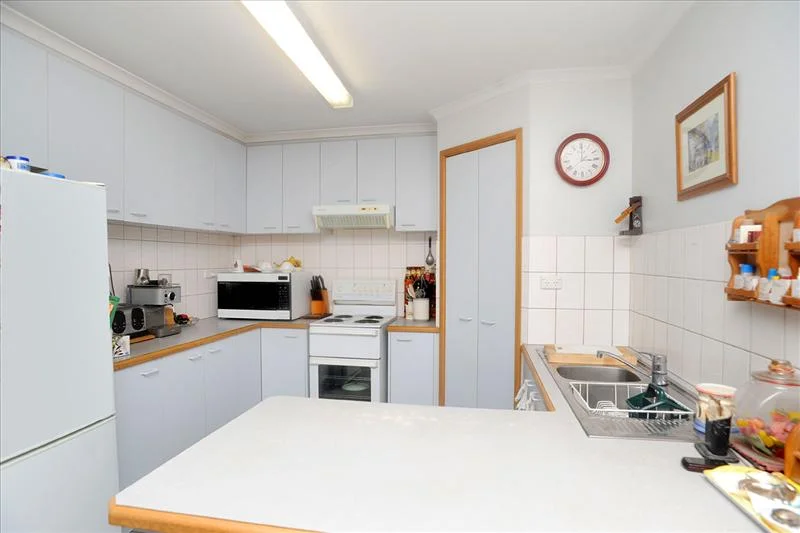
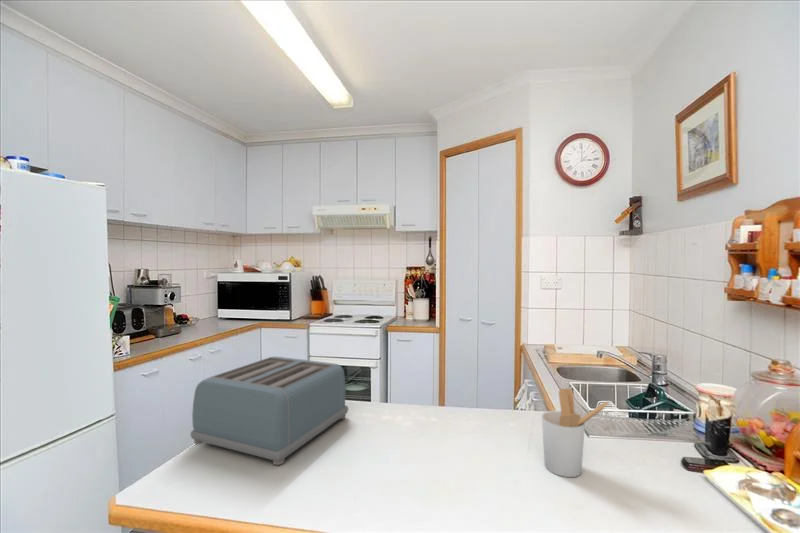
+ toaster [190,355,349,466]
+ utensil holder [541,387,609,478]
